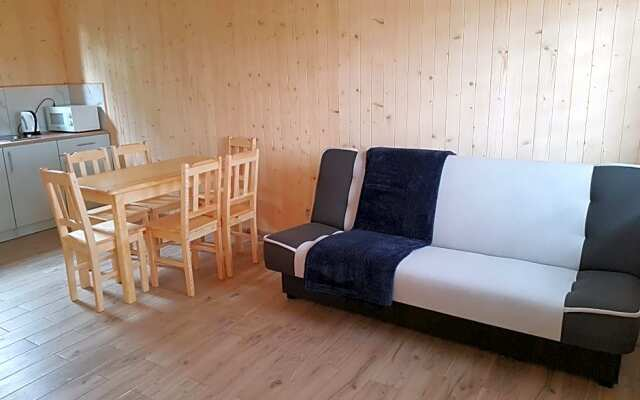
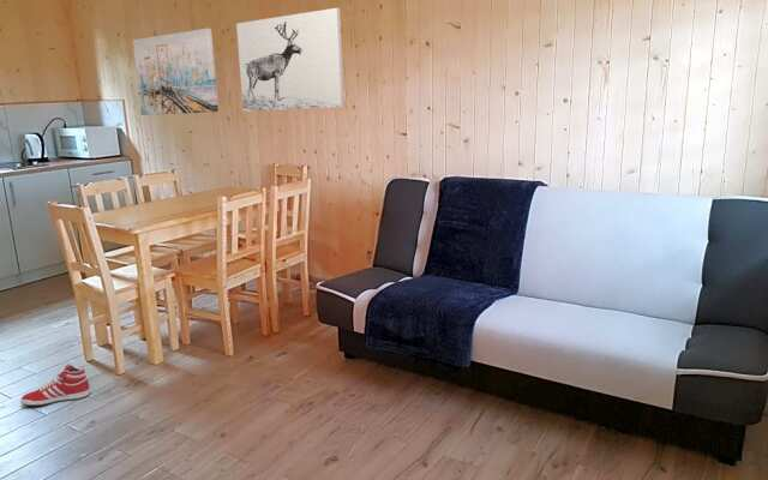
+ sneaker [19,362,91,407]
+ wall art [235,7,346,113]
+ wall art [132,28,220,116]
